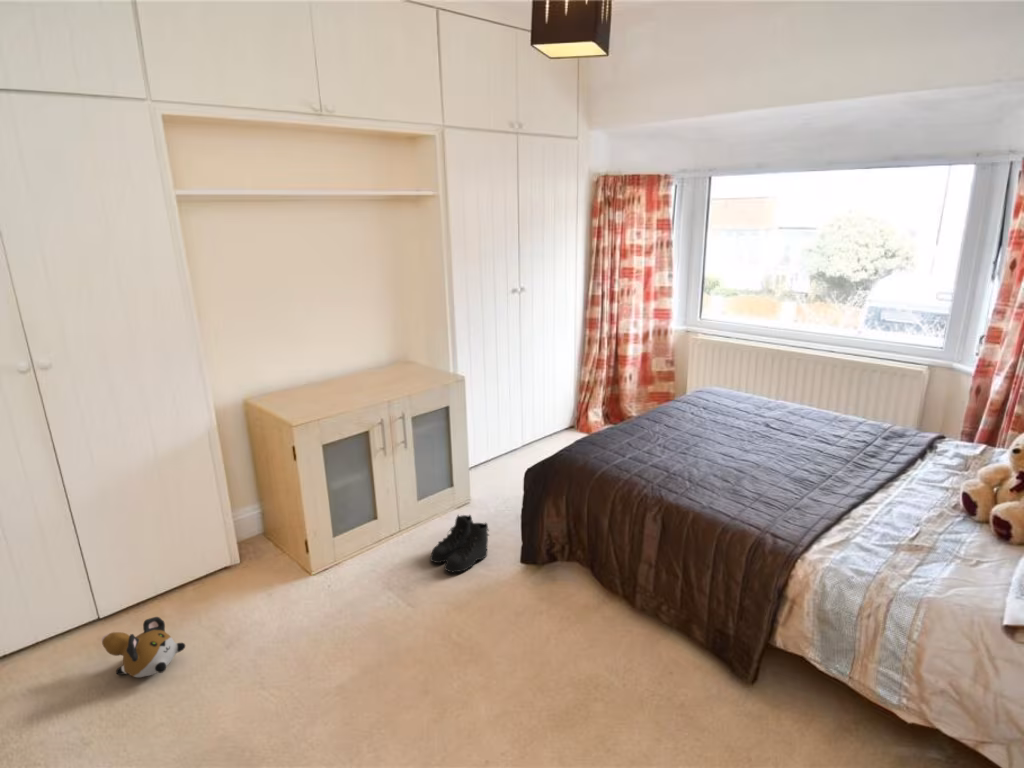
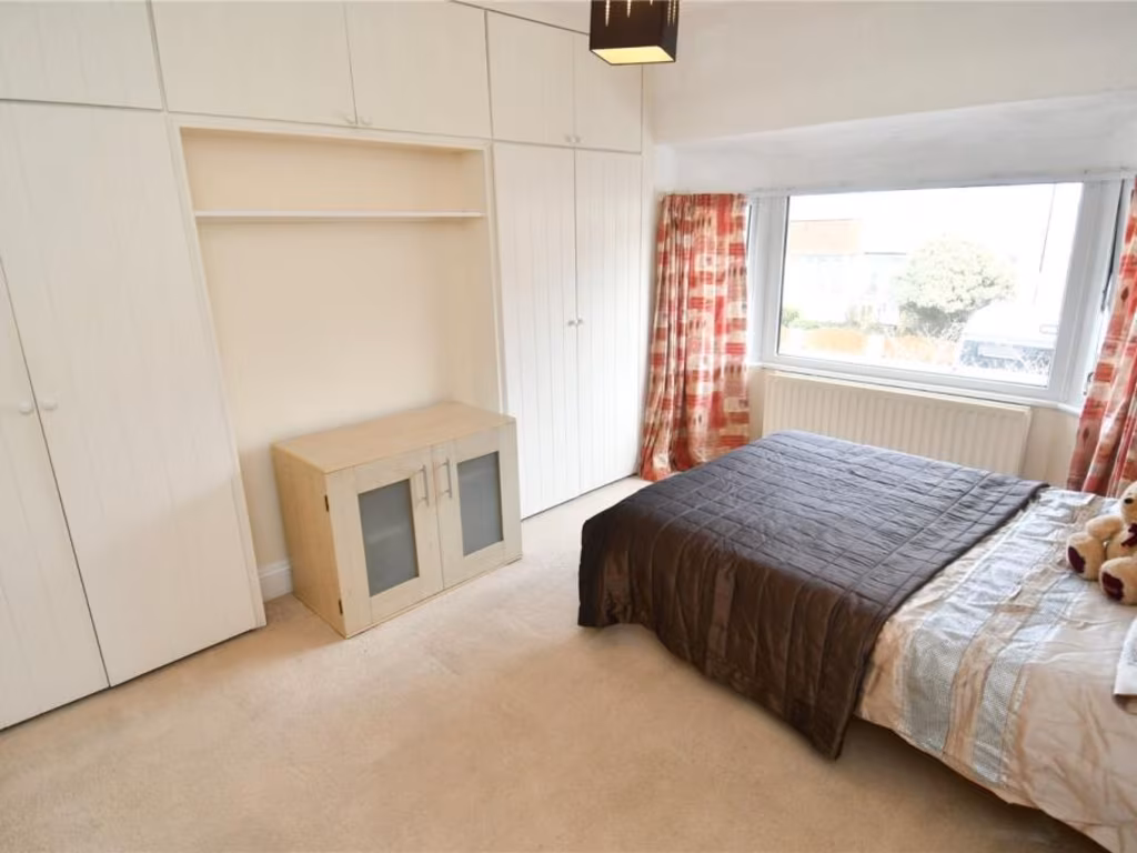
- boots [429,513,490,574]
- plush toy [101,616,186,678]
